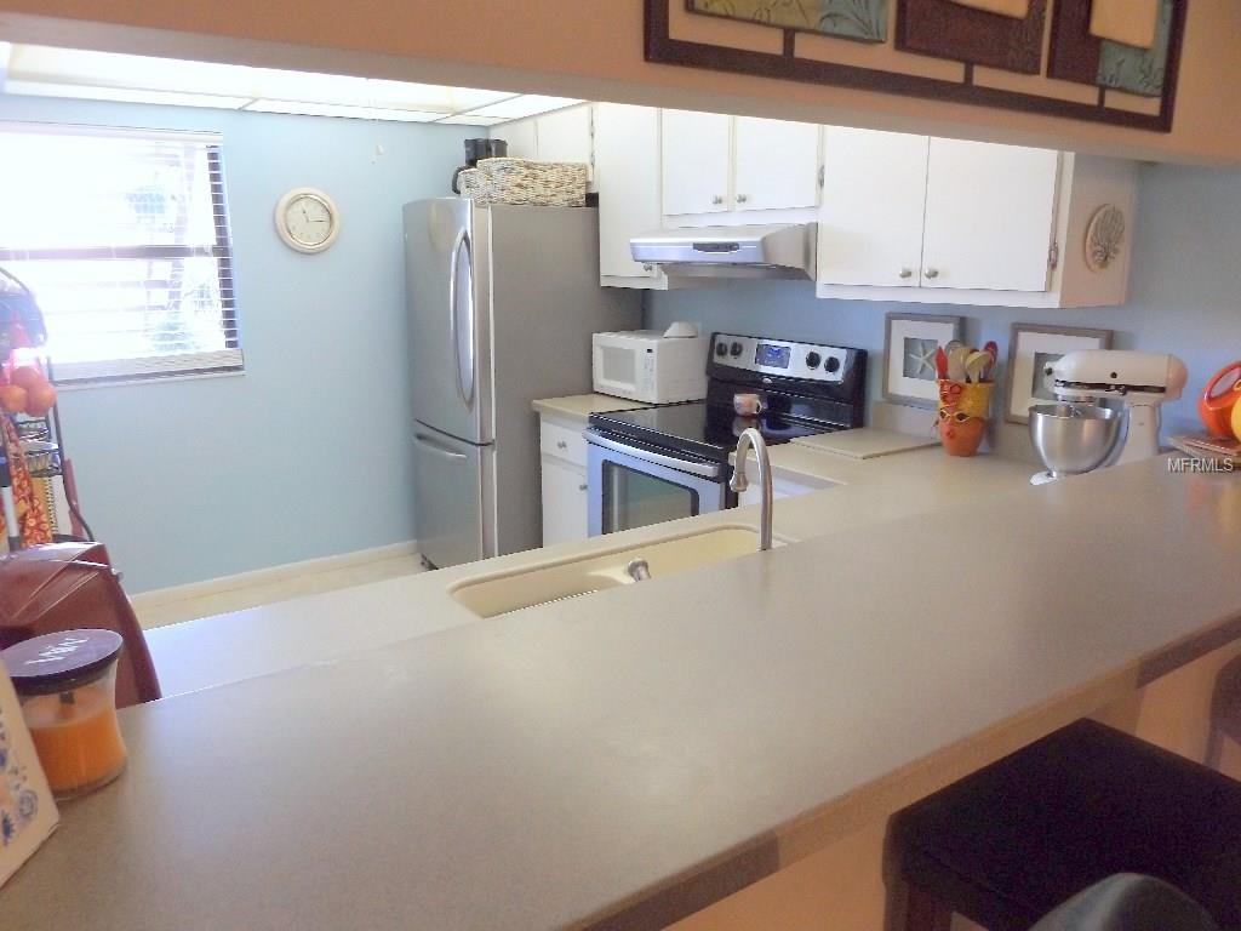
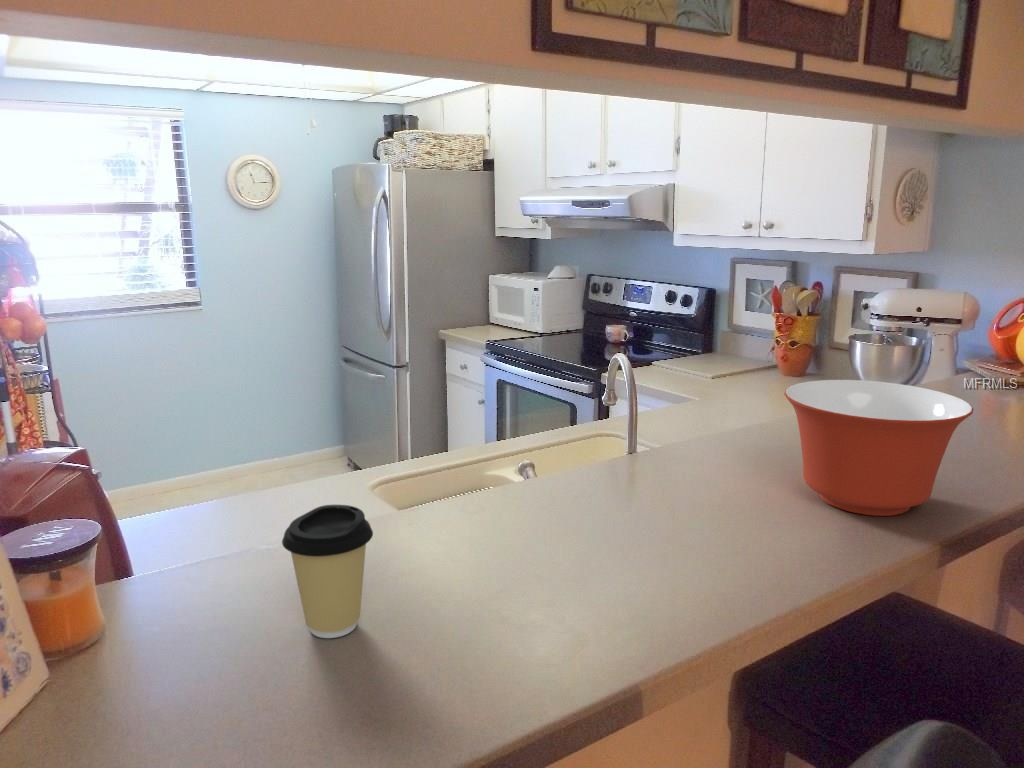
+ coffee cup [281,504,374,639]
+ mixing bowl [783,379,974,517]
